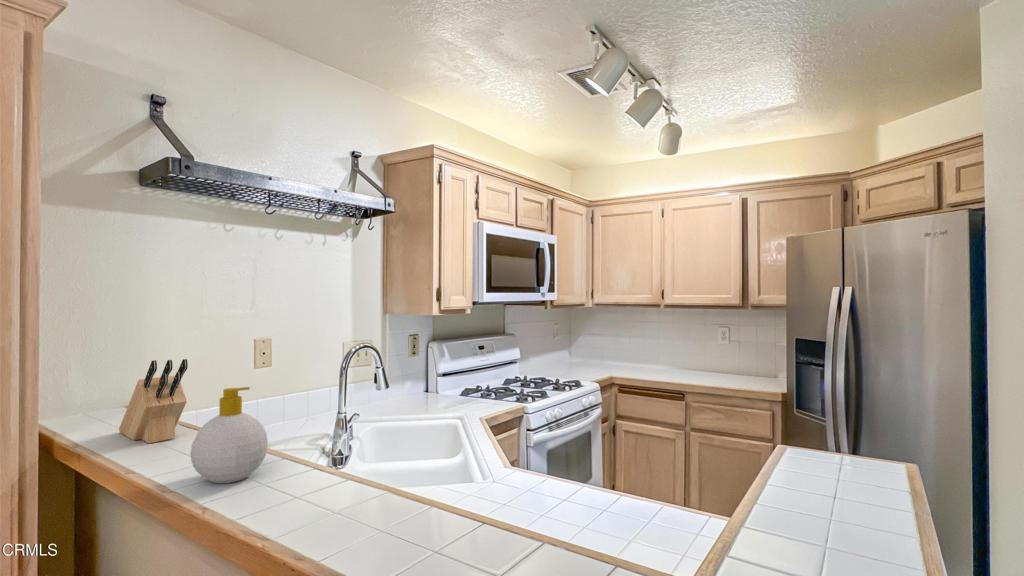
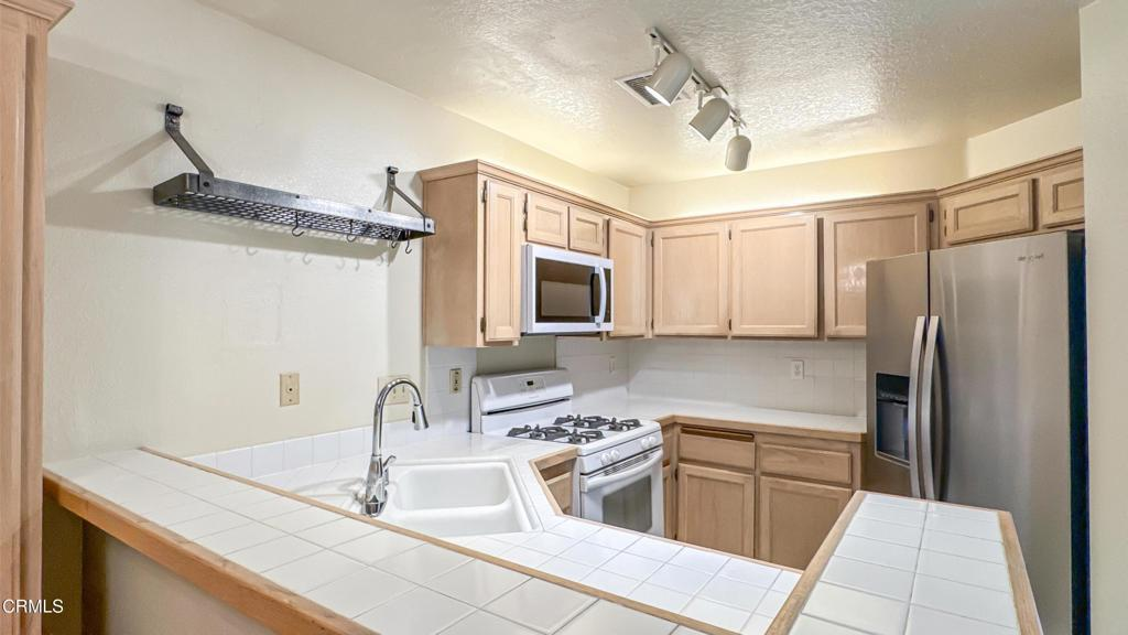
- soap bottle [189,386,269,484]
- knife block [118,358,189,444]
